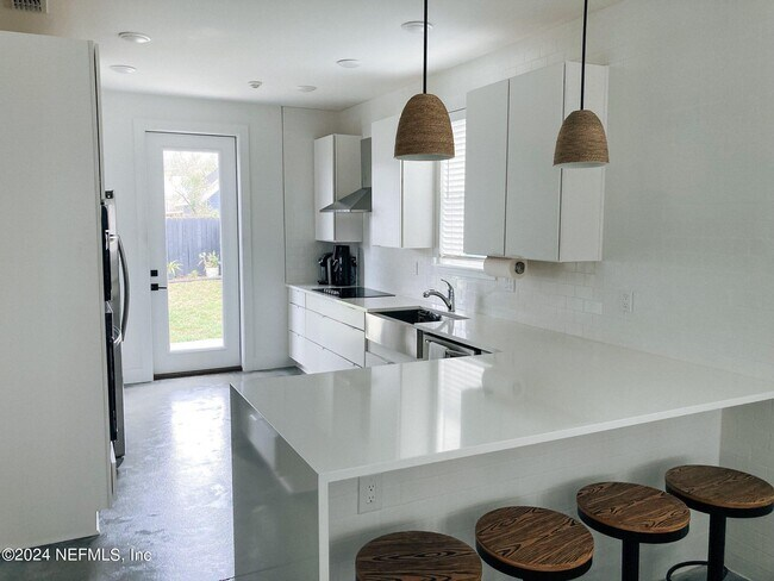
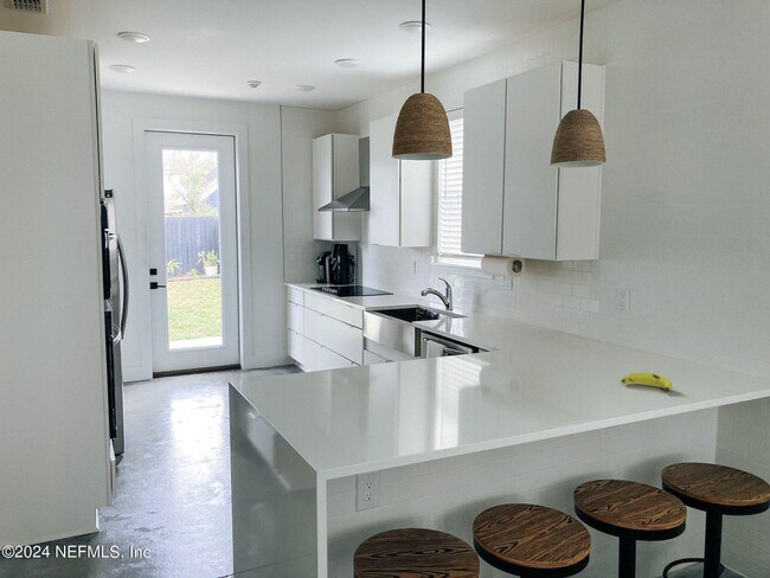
+ banana [620,372,674,393]
